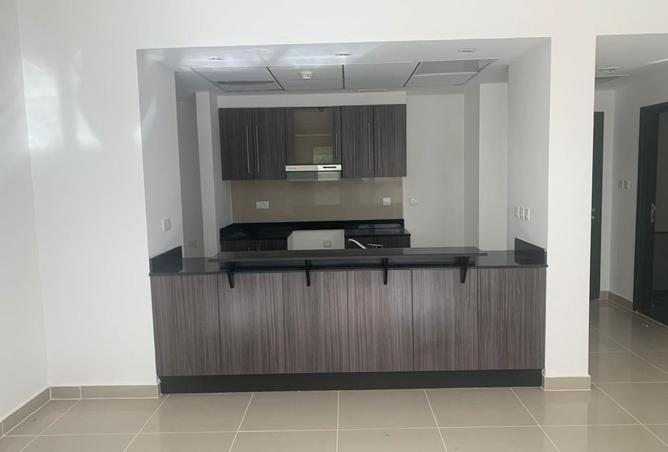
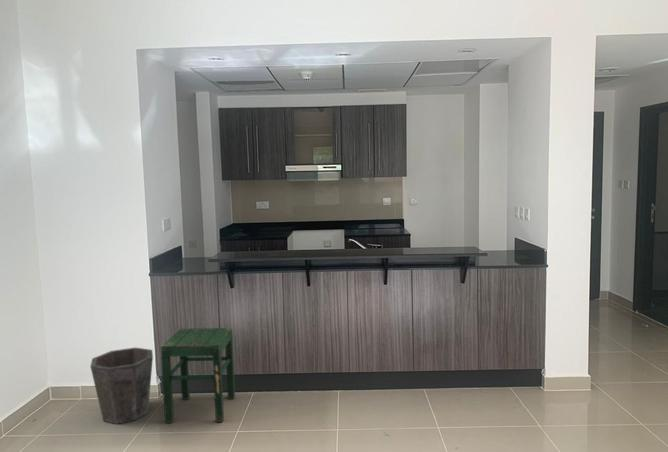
+ waste bin [89,346,154,425]
+ stool [160,327,236,424]
